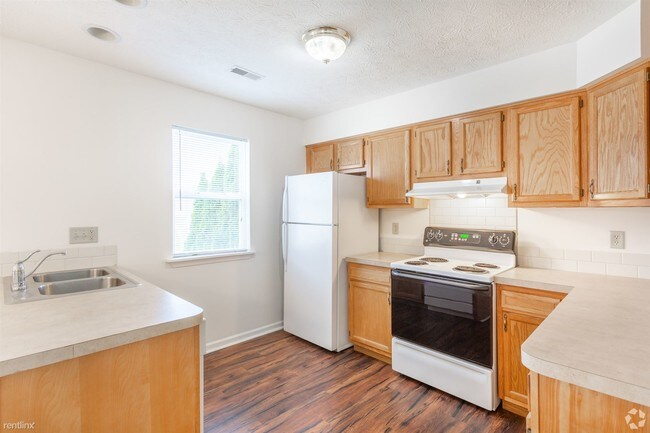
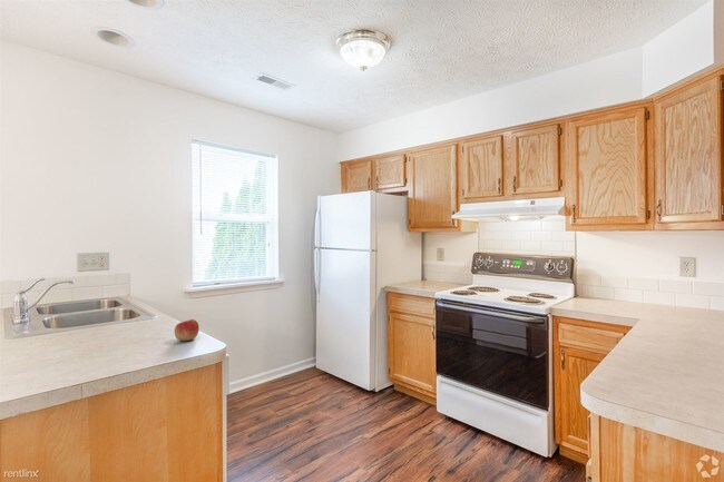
+ apple [174,318,200,342]
